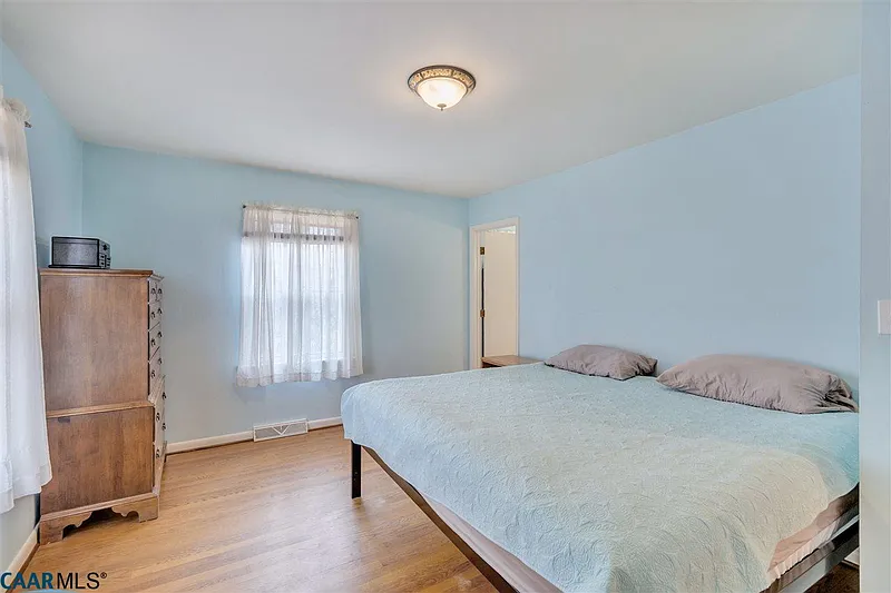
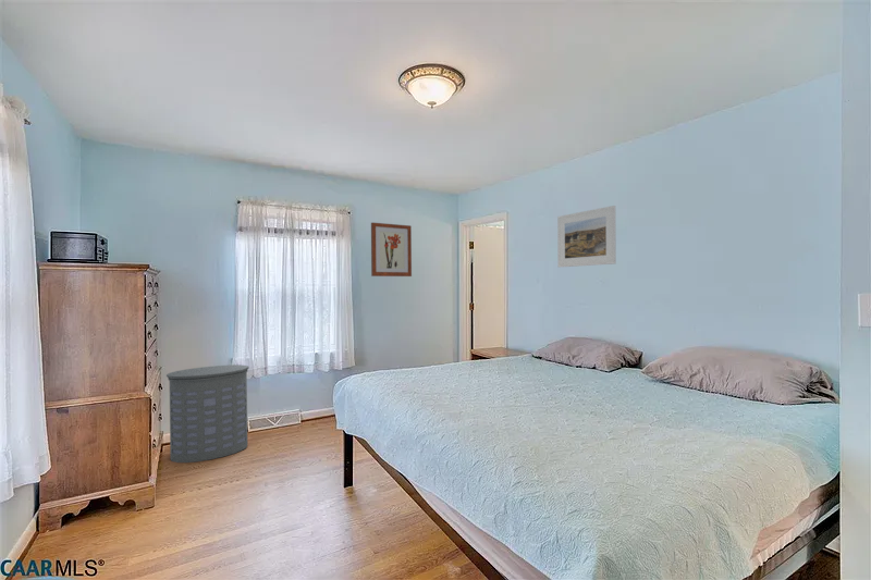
+ wall art [370,222,413,277]
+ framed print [556,205,617,268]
+ laundry hamper [165,363,250,464]
